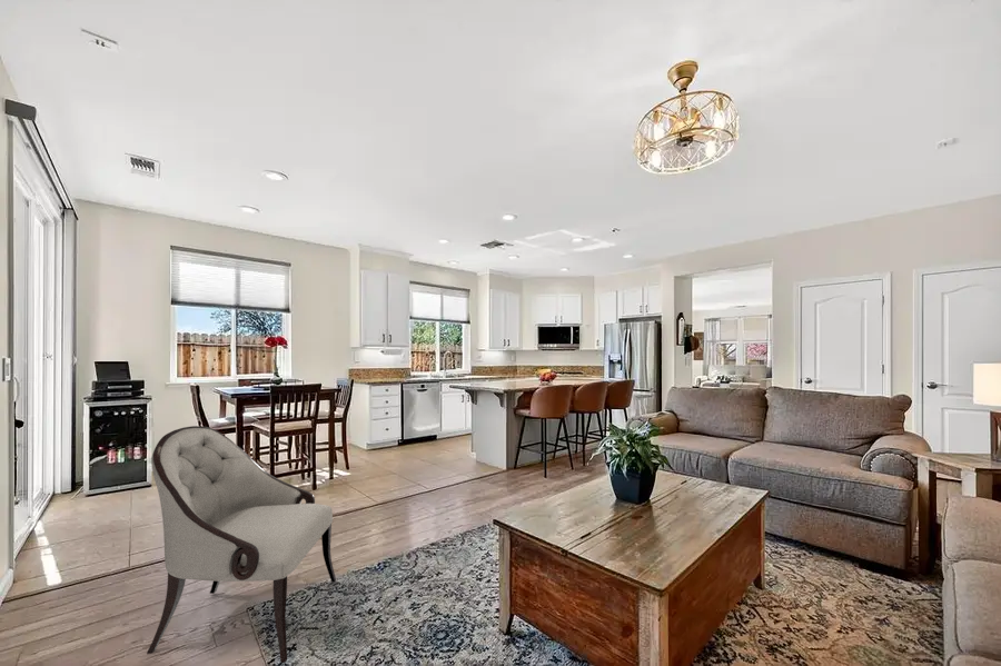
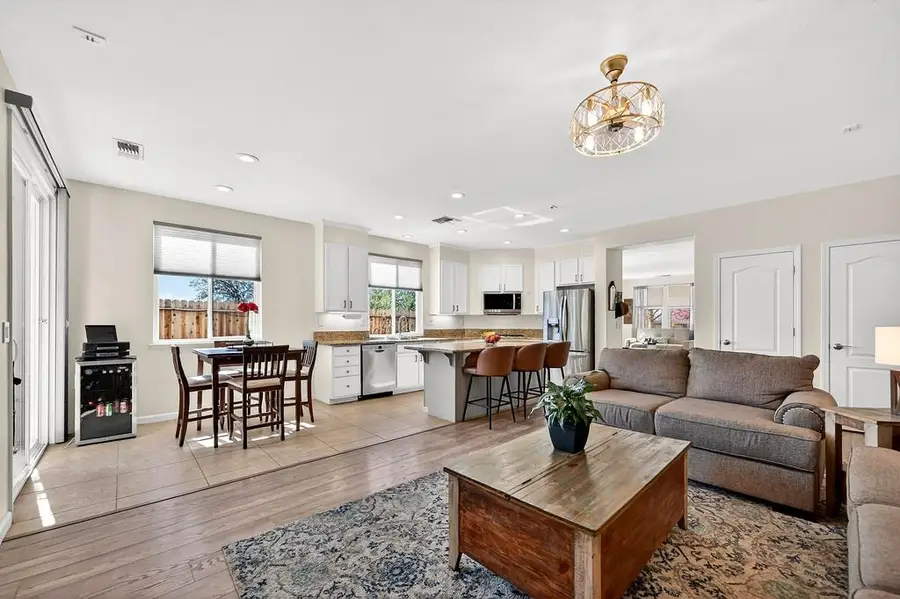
- armchair [146,425,337,664]
